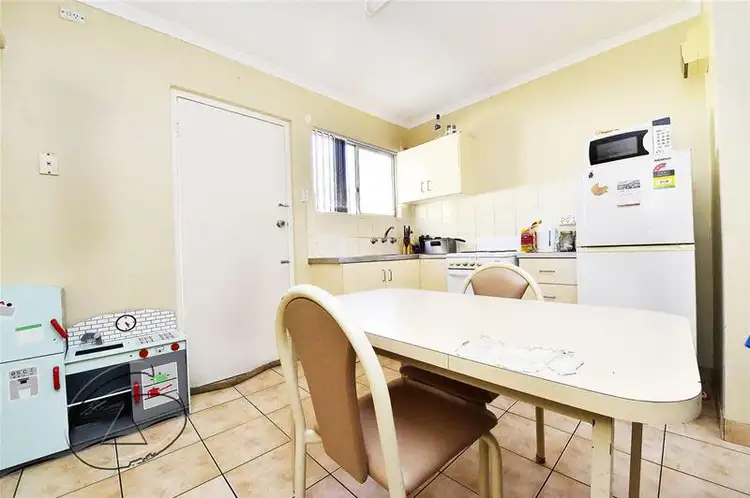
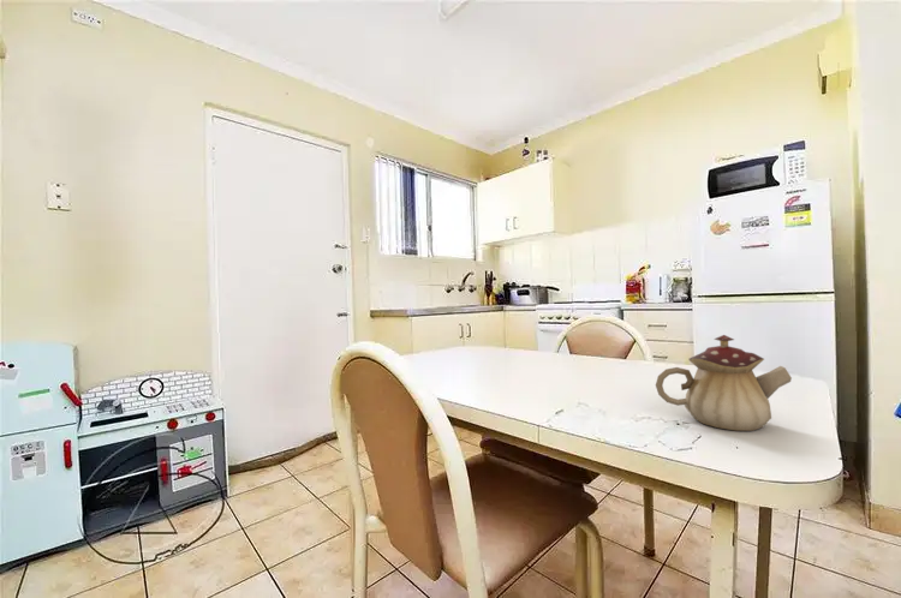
+ teapot [655,334,793,432]
